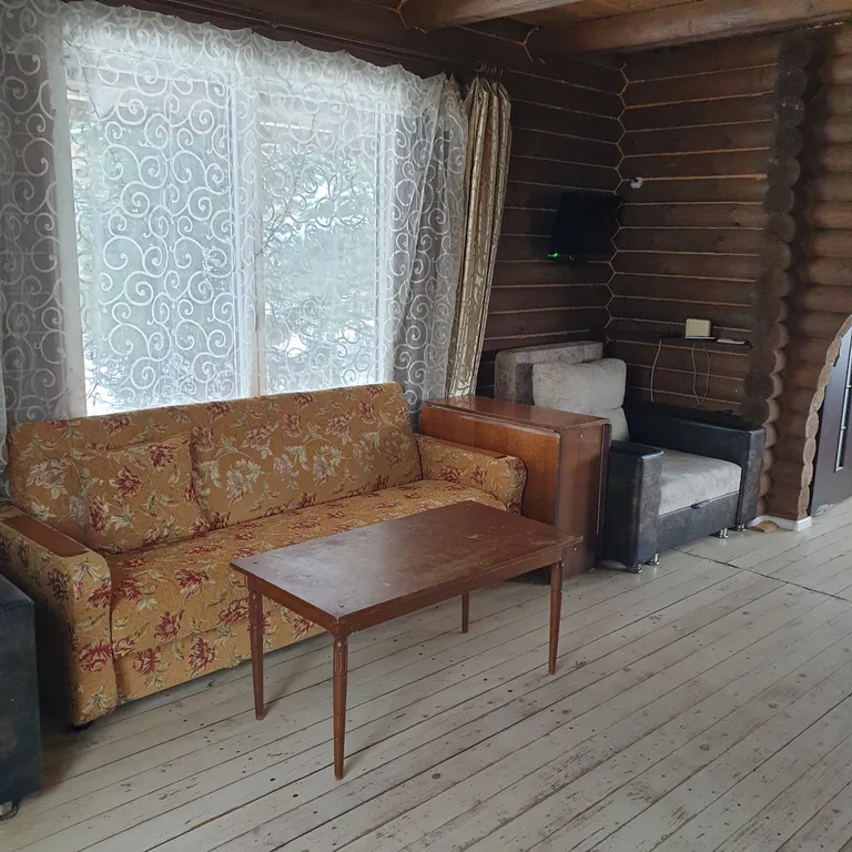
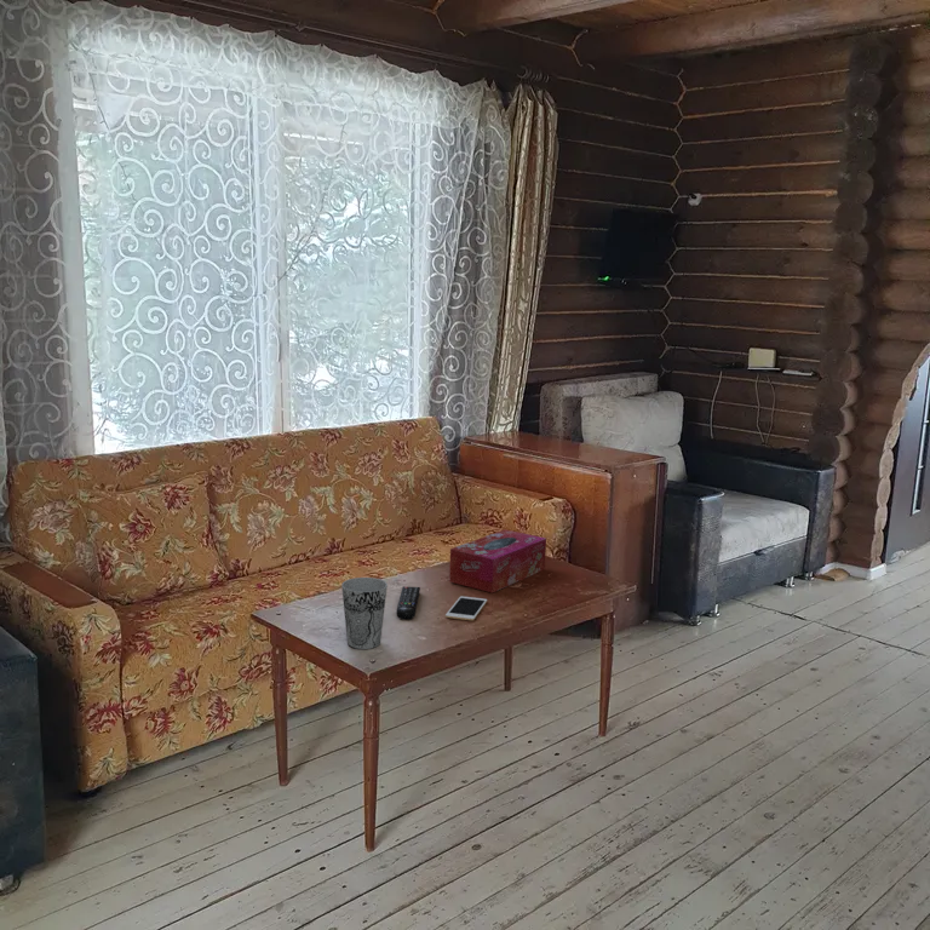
+ tissue box [448,528,547,595]
+ cup [340,576,389,650]
+ cell phone [444,595,488,621]
+ remote control [395,585,421,621]
